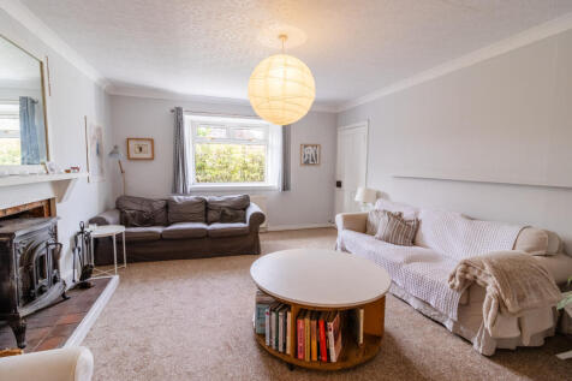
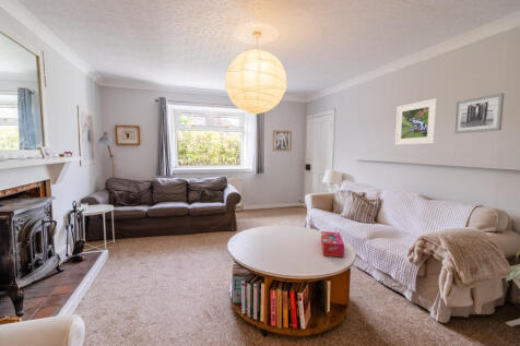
+ wall art [452,93,505,134]
+ tissue box [320,230,345,259]
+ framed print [394,97,438,146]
